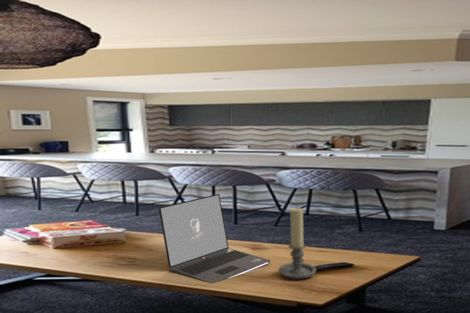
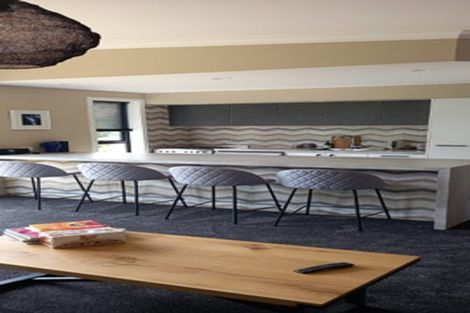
- candle holder [278,206,317,280]
- laptop [158,193,271,285]
